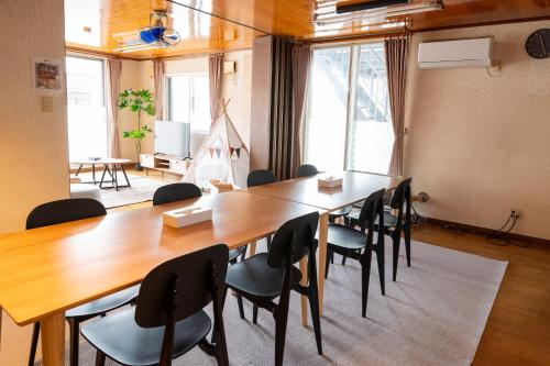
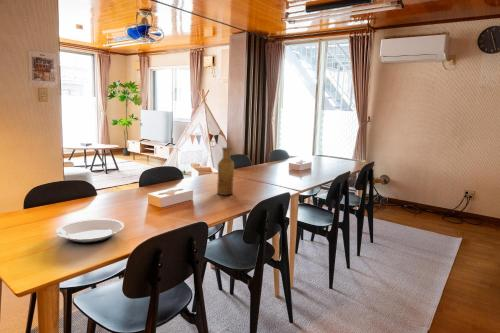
+ vase [216,147,235,196]
+ plate [55,218,125,245]
